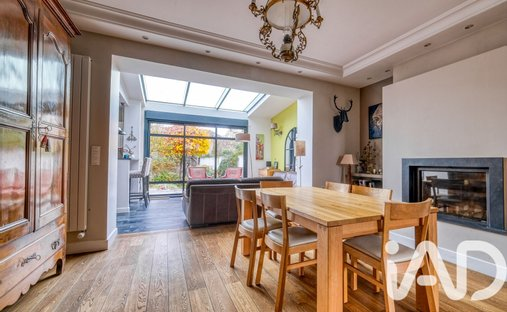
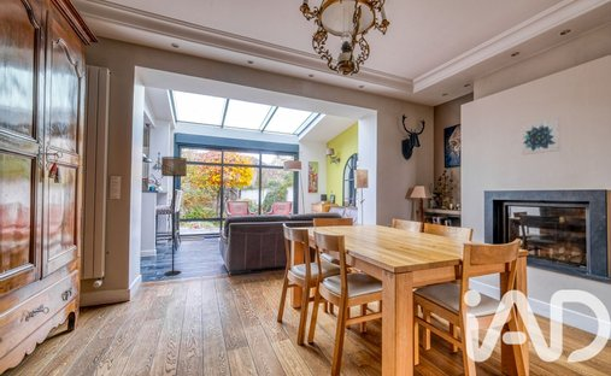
+ floor lamp [160,155,188,277]
+ wall art [521,117,562,155]
